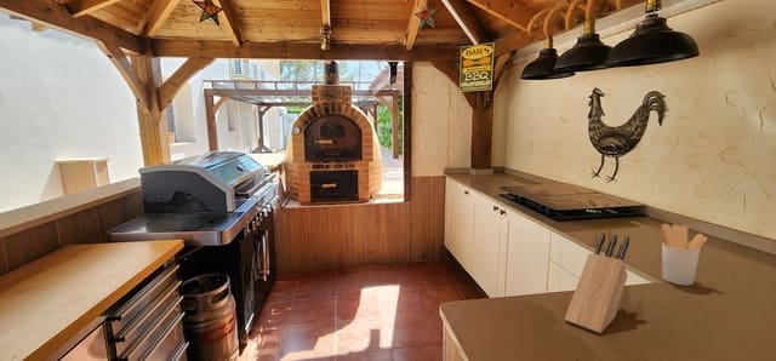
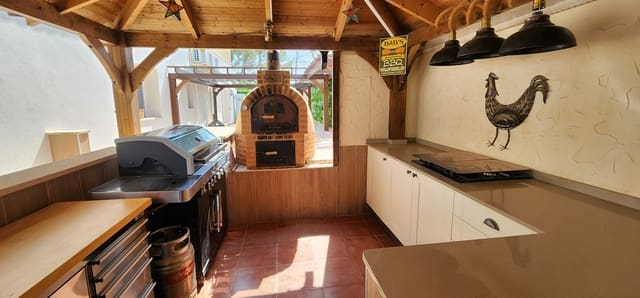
- knife block [564,231,630,334]
- utensil holder [661,223,708,286]
